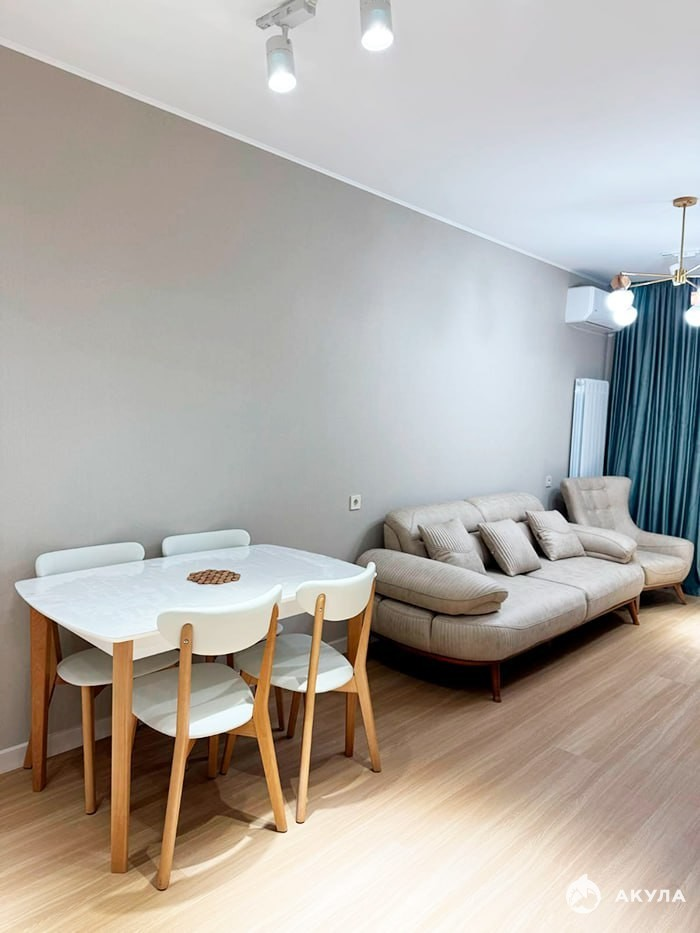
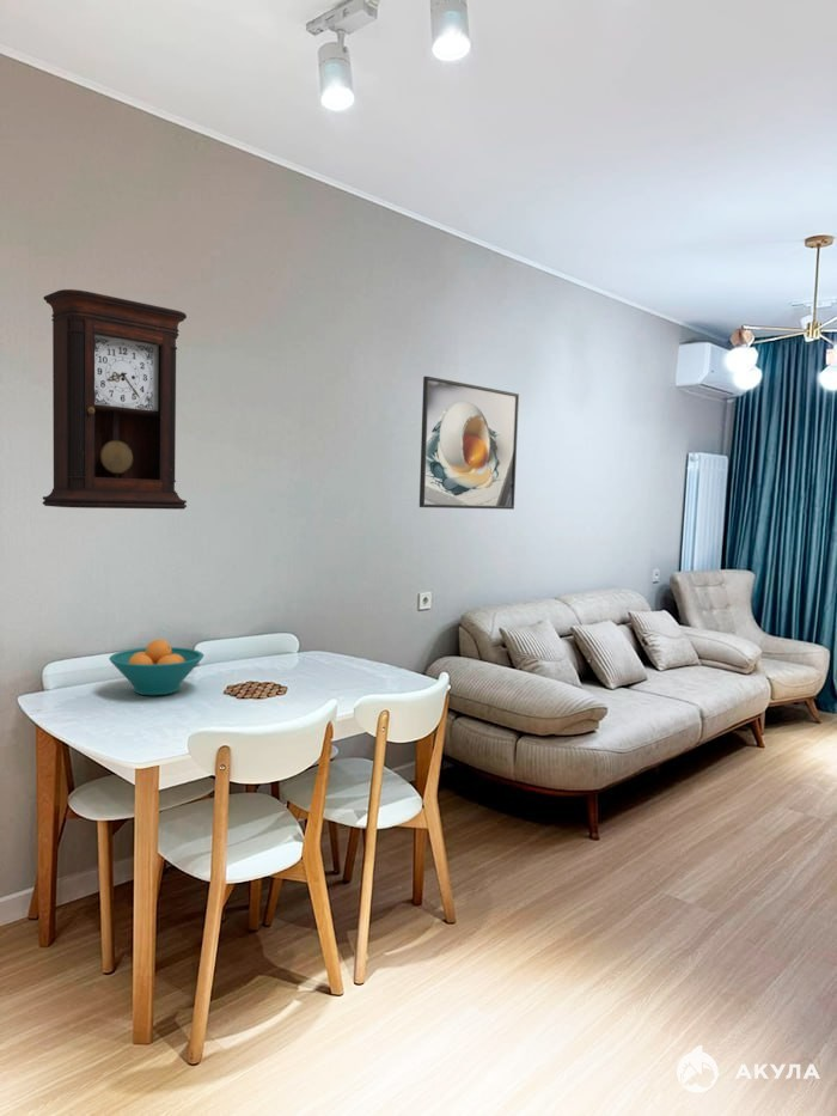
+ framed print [418,376,520,511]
+ pendulum clock [42,288,188,511]
+ fruit bowl [108,639,204,696]
